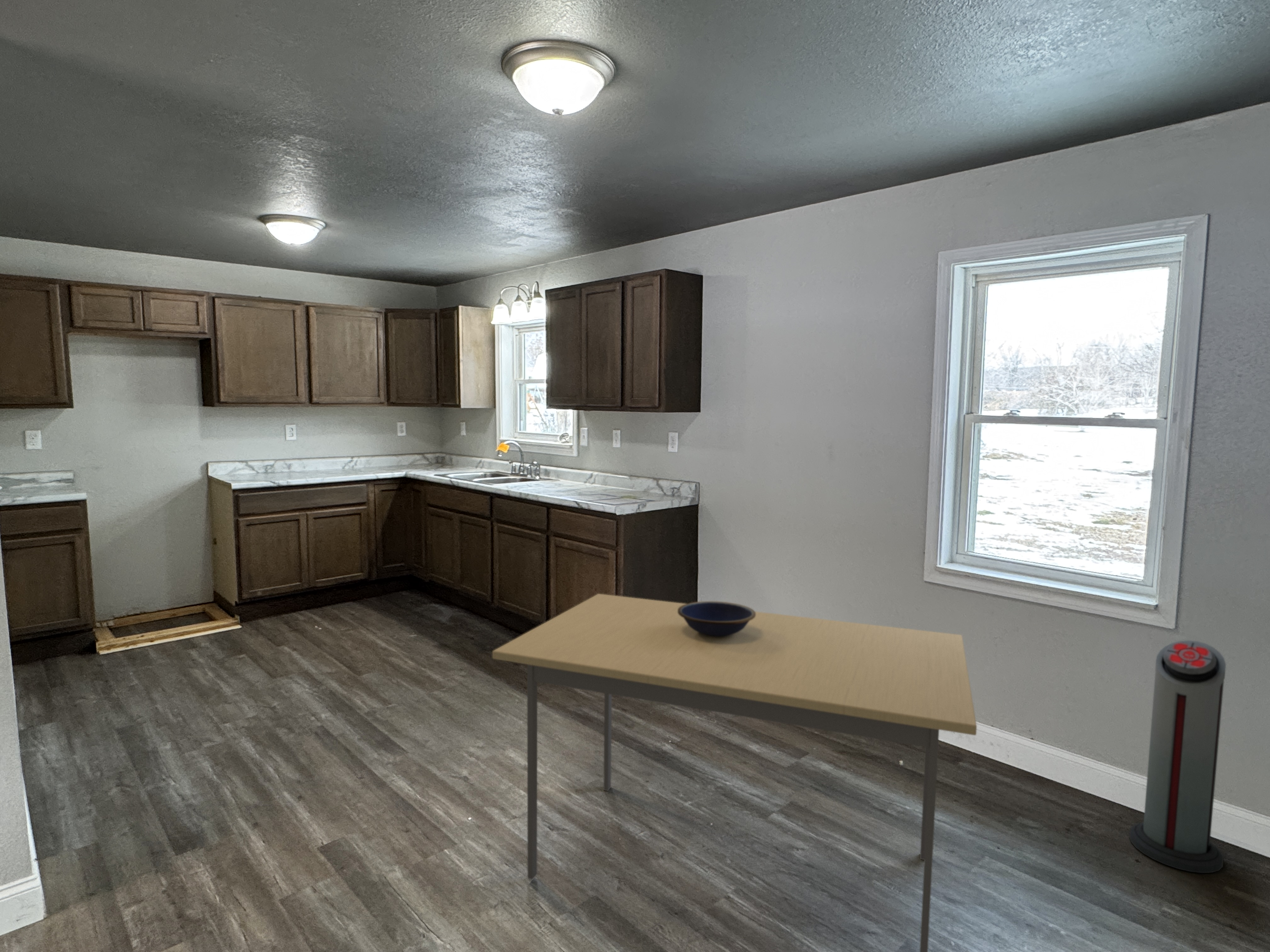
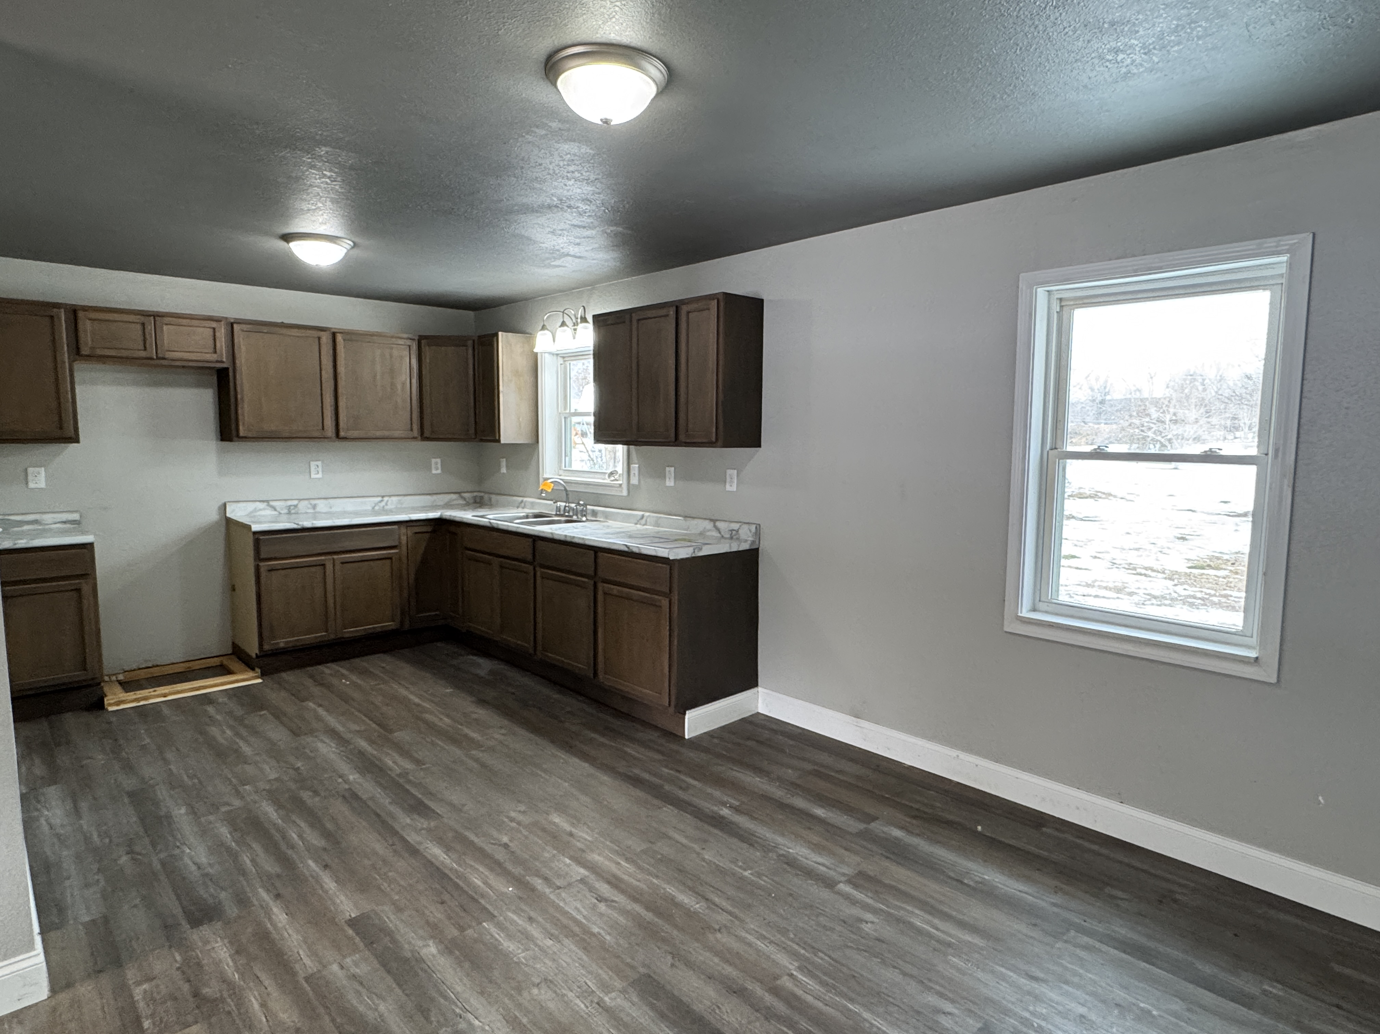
- air purifier [1129,640,1226,873]
- dining table [492,593,977,952]
- bowl [678,601,756,636]
